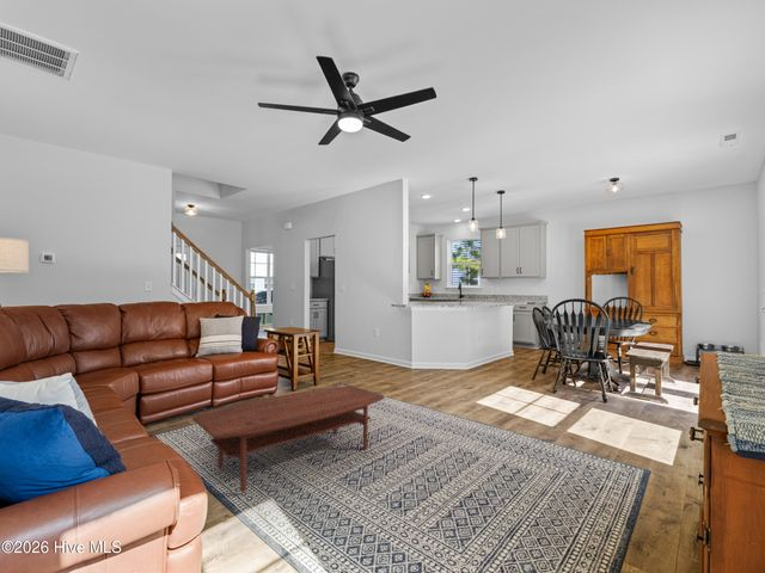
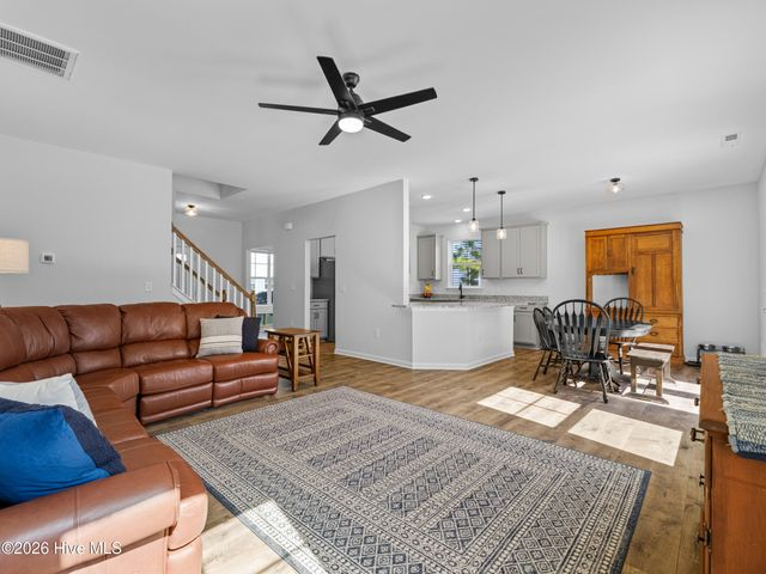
- coffee table [191,384,386,493]
